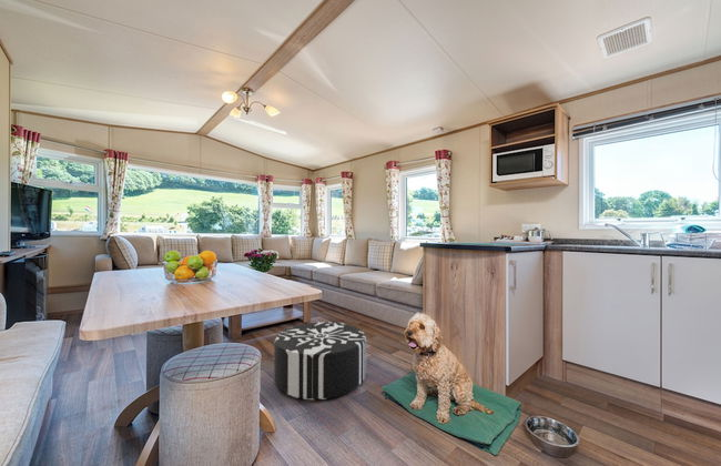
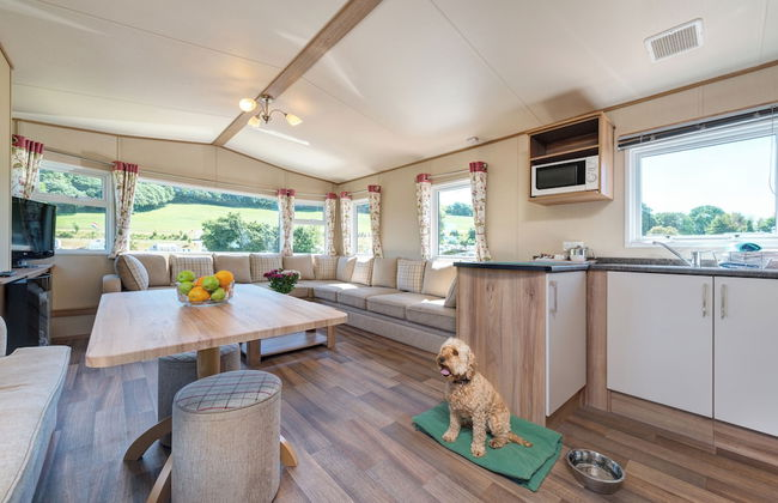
- pouf [273,321,367,401]
